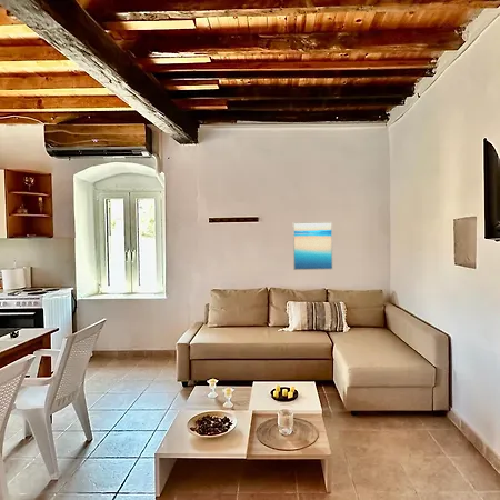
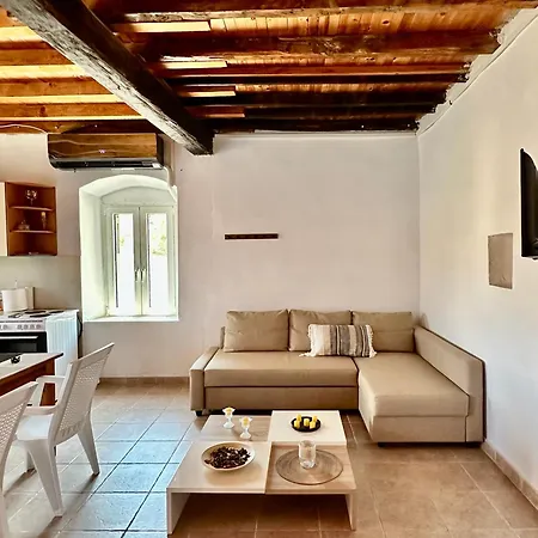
- wall art [292,221,334,271]
